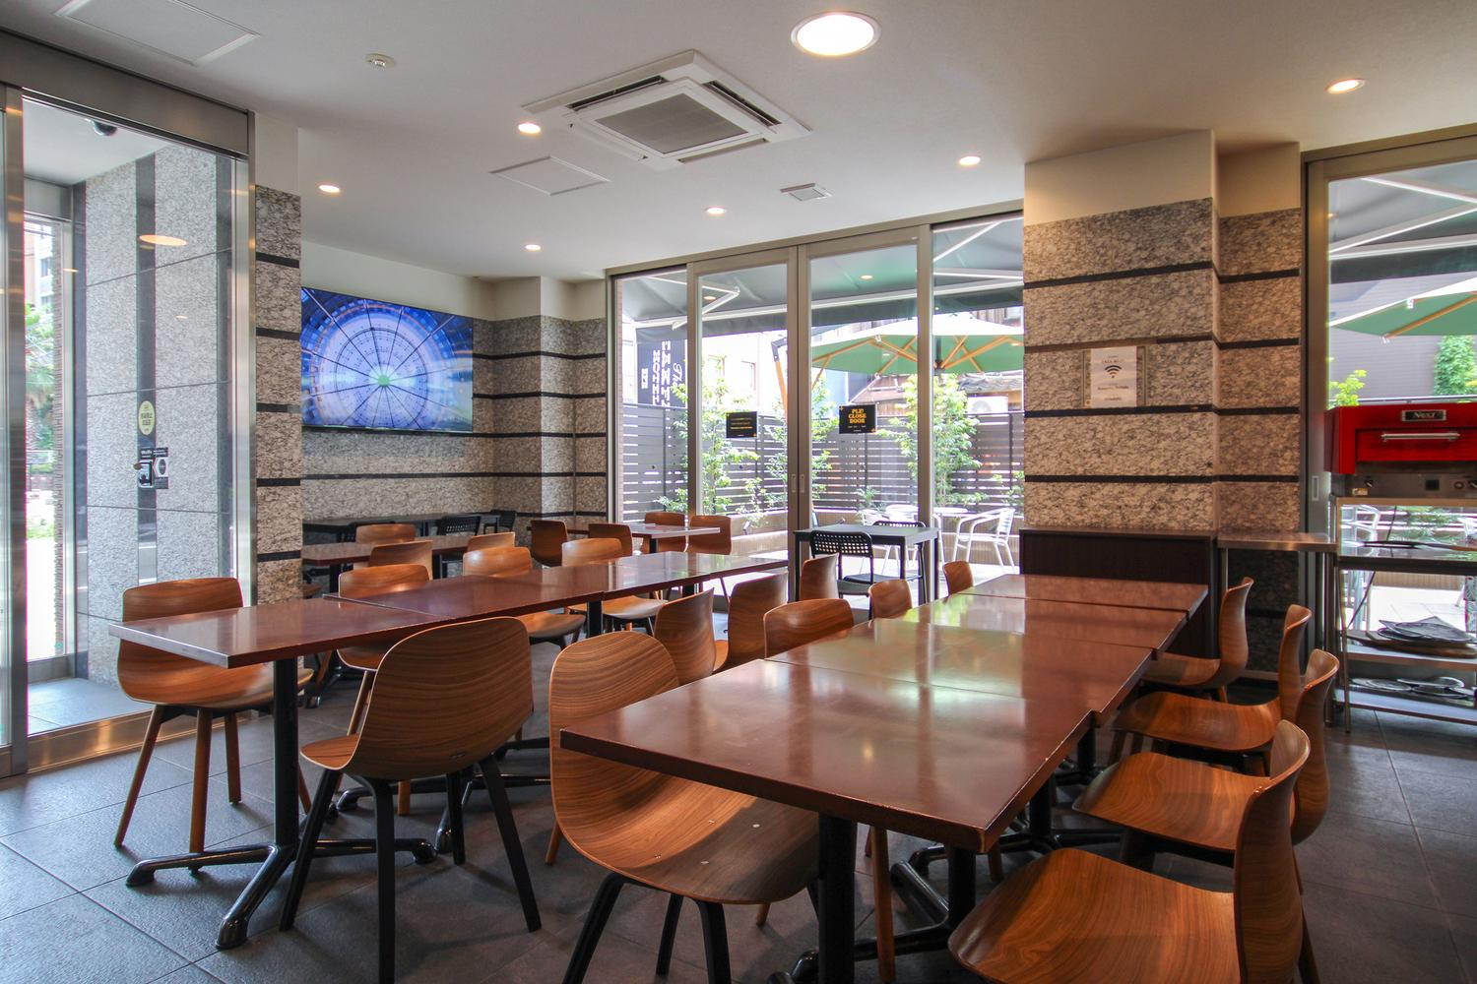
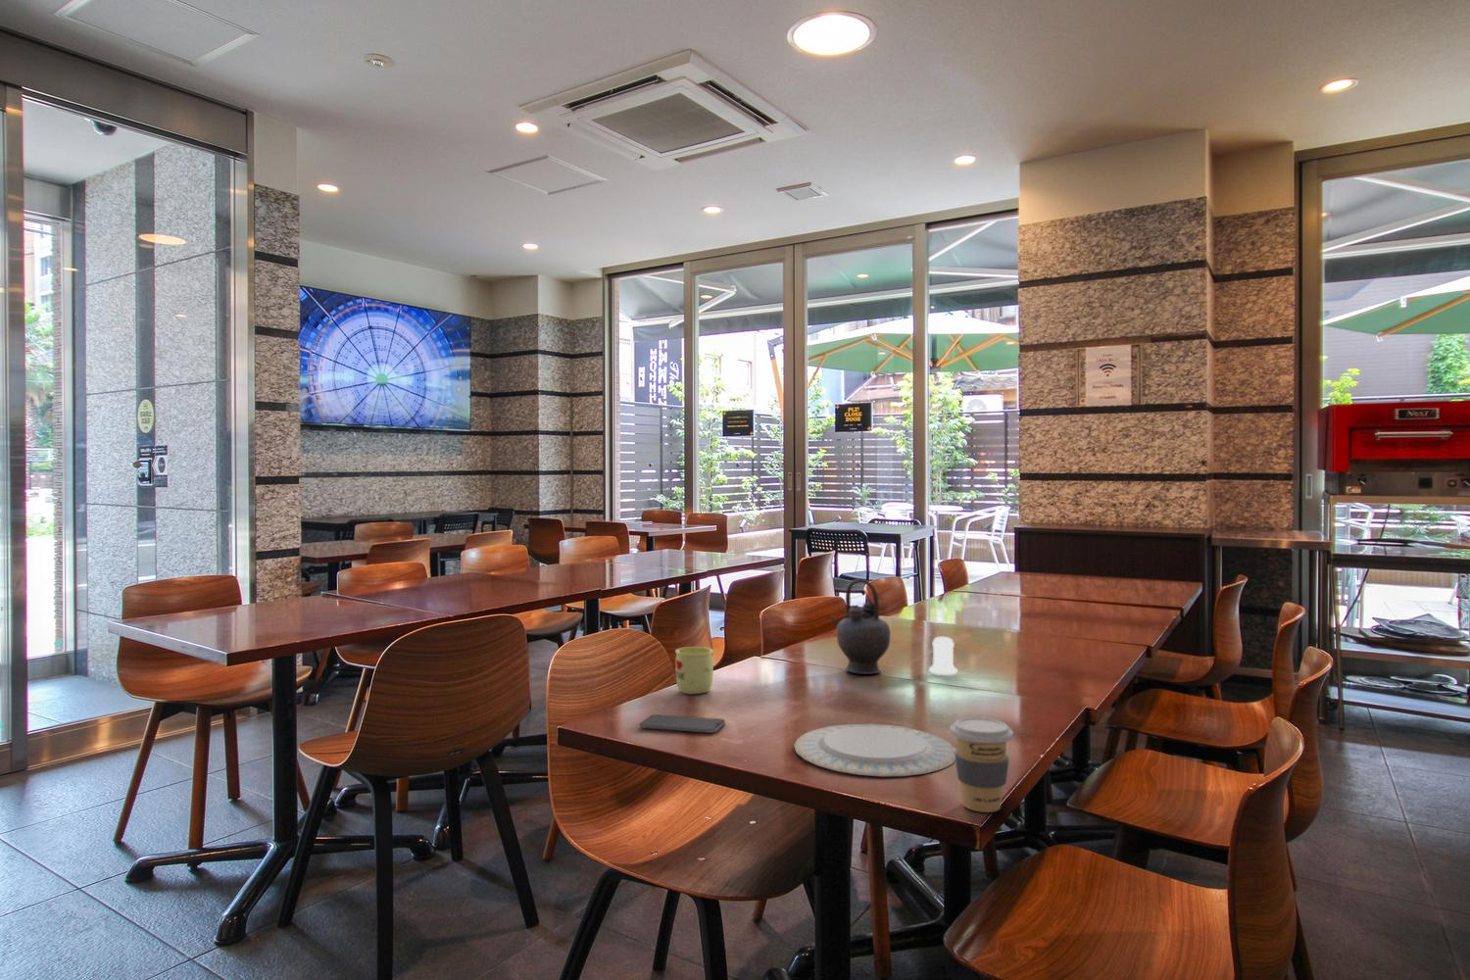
+ teapot [828,579,891,675]
+ coffee cup [949,716,1014,814]
+ chinaware [793,723,957,778]
+ salt shaker [929,637,958,675]
+ mug [674,645,714,695]
+ smartphone [639,713,726,734]
